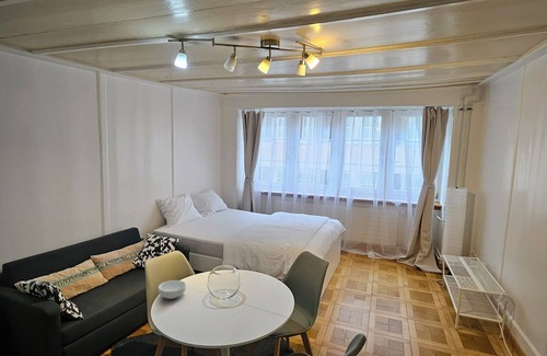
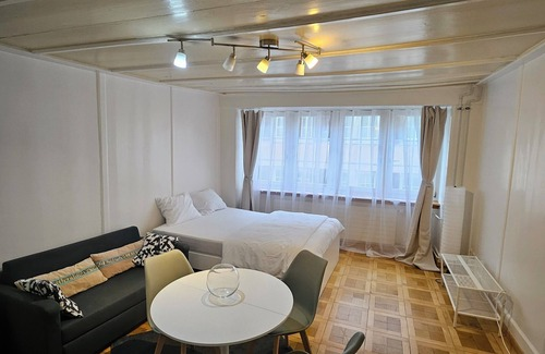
- cereal bowl [158,279,187,300]
